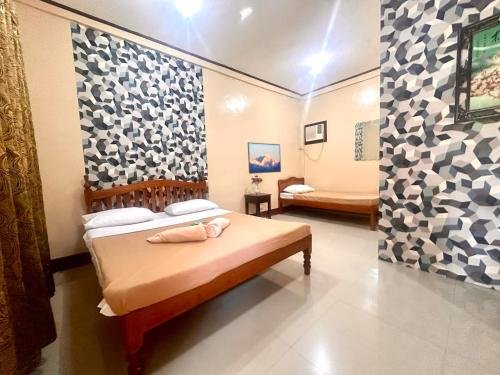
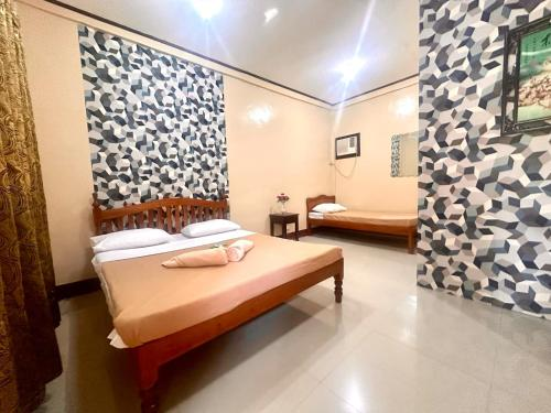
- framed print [247,141,282,175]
